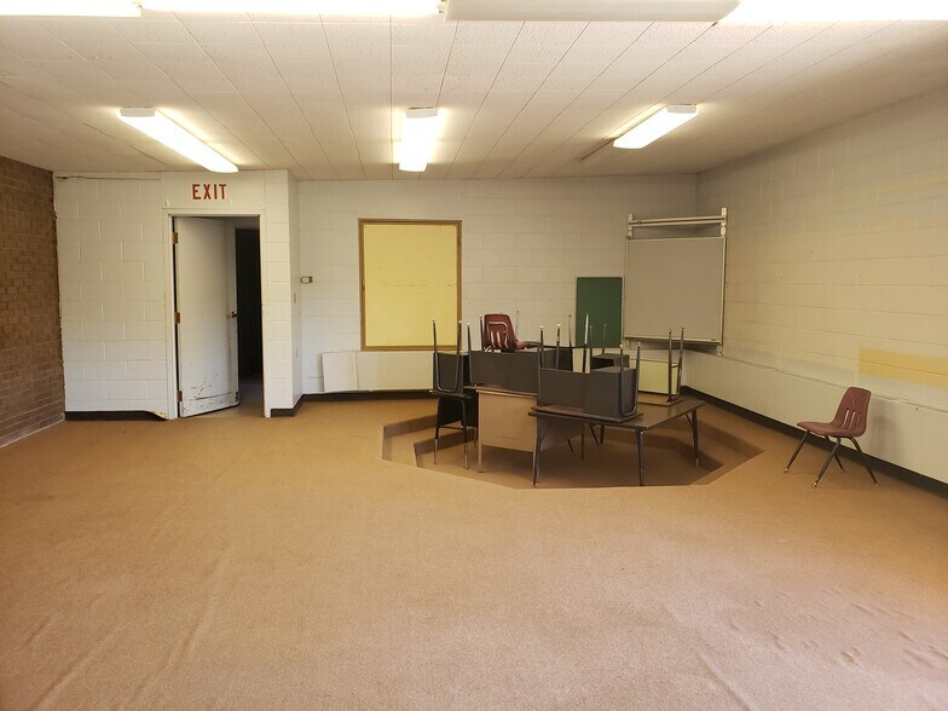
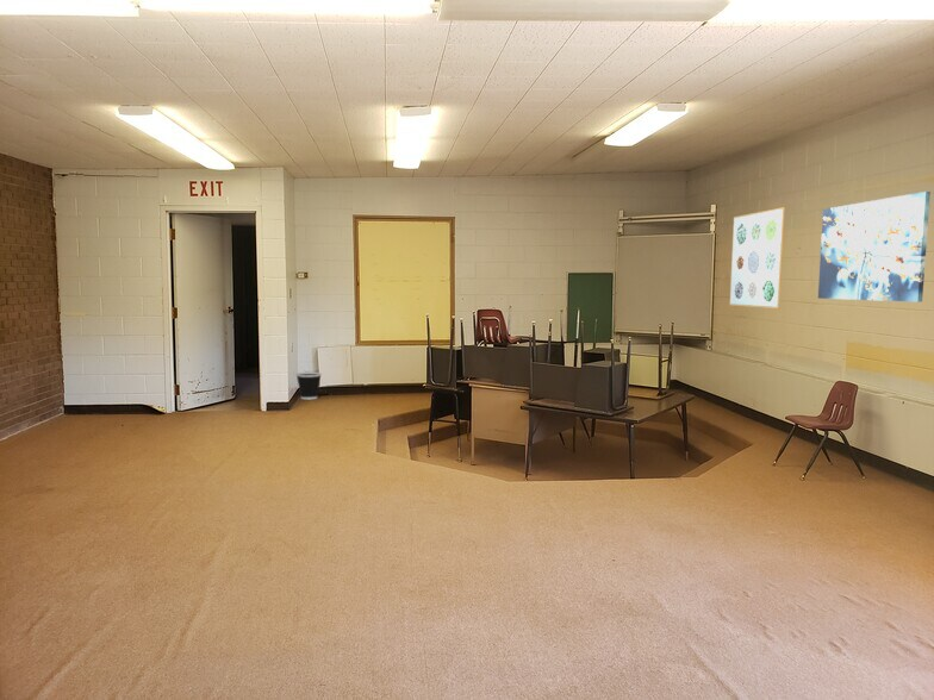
+ wall art [729,206,786,310]
+ wall art [817,190,932,304]
+ wastebasket [295,371,323,400]
